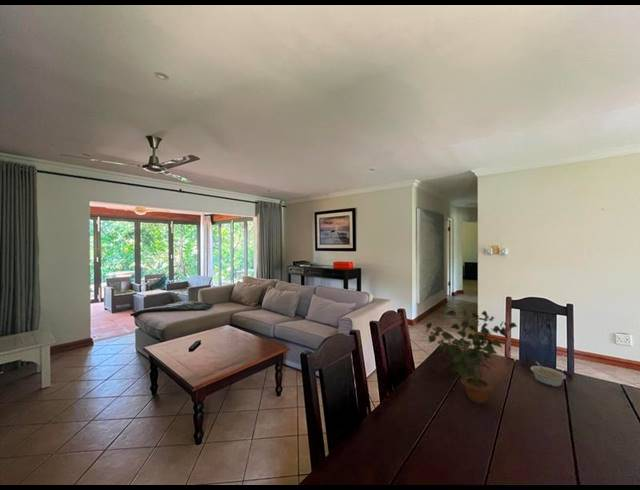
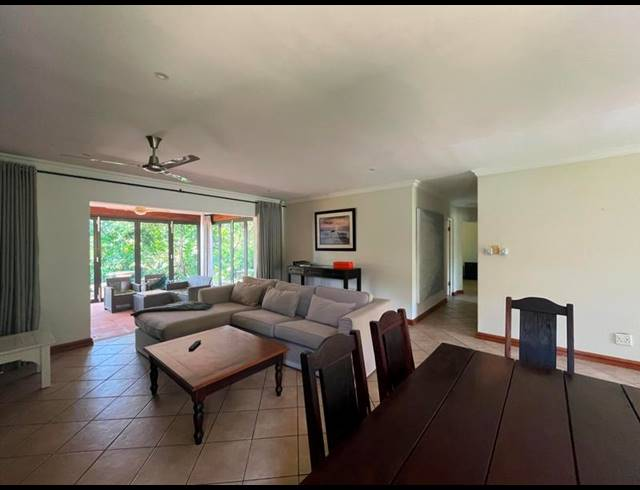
- potted plant [424,309,518,405]
- legume [529,361,567,388]
